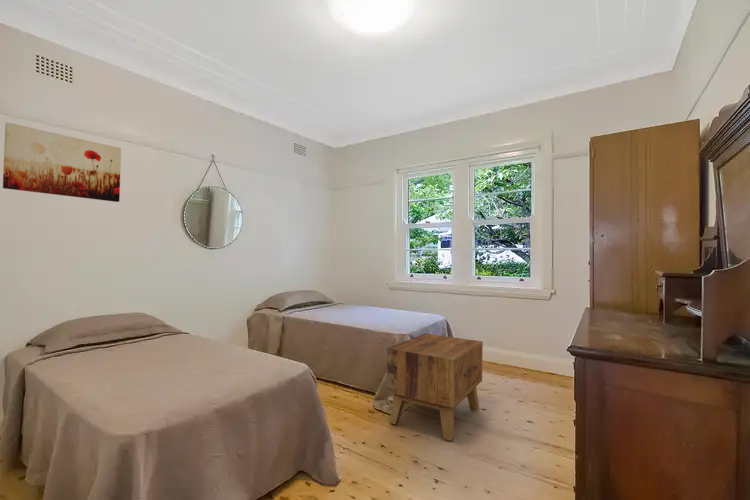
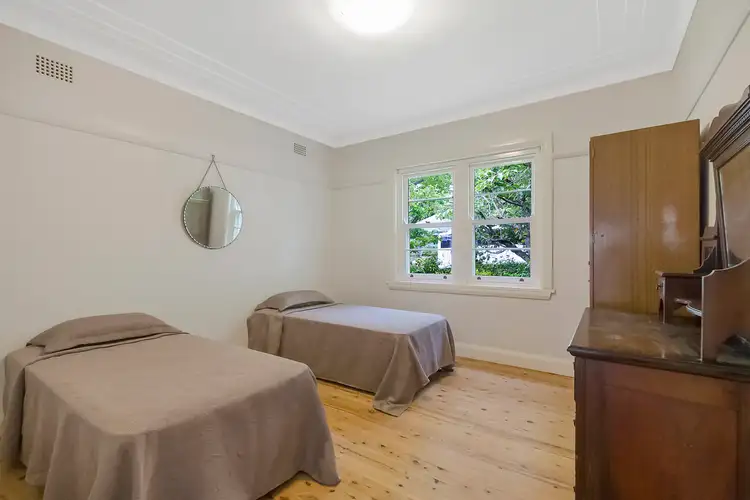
- side table [386,333,484,442]
- wall art [2,121,122,203]
